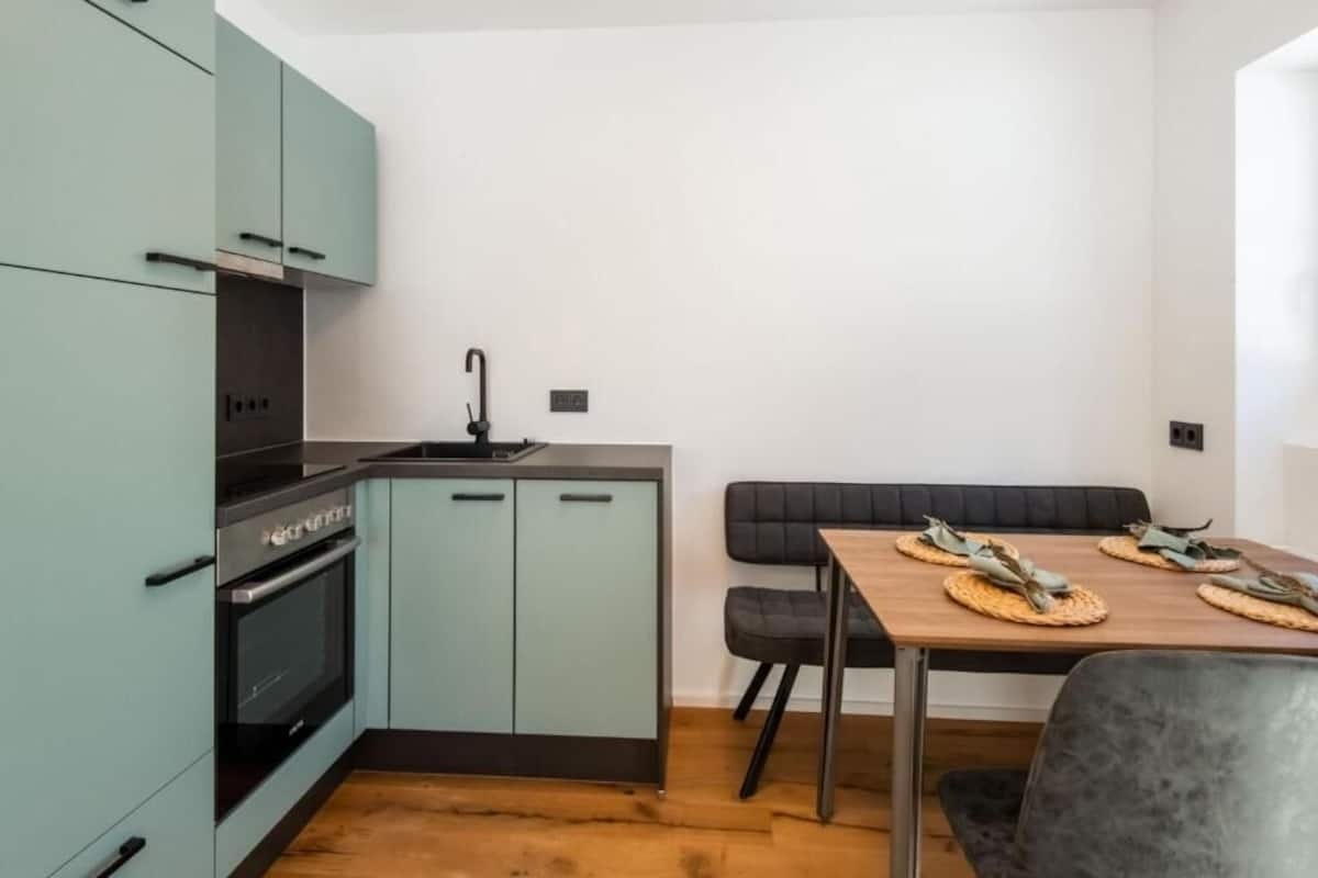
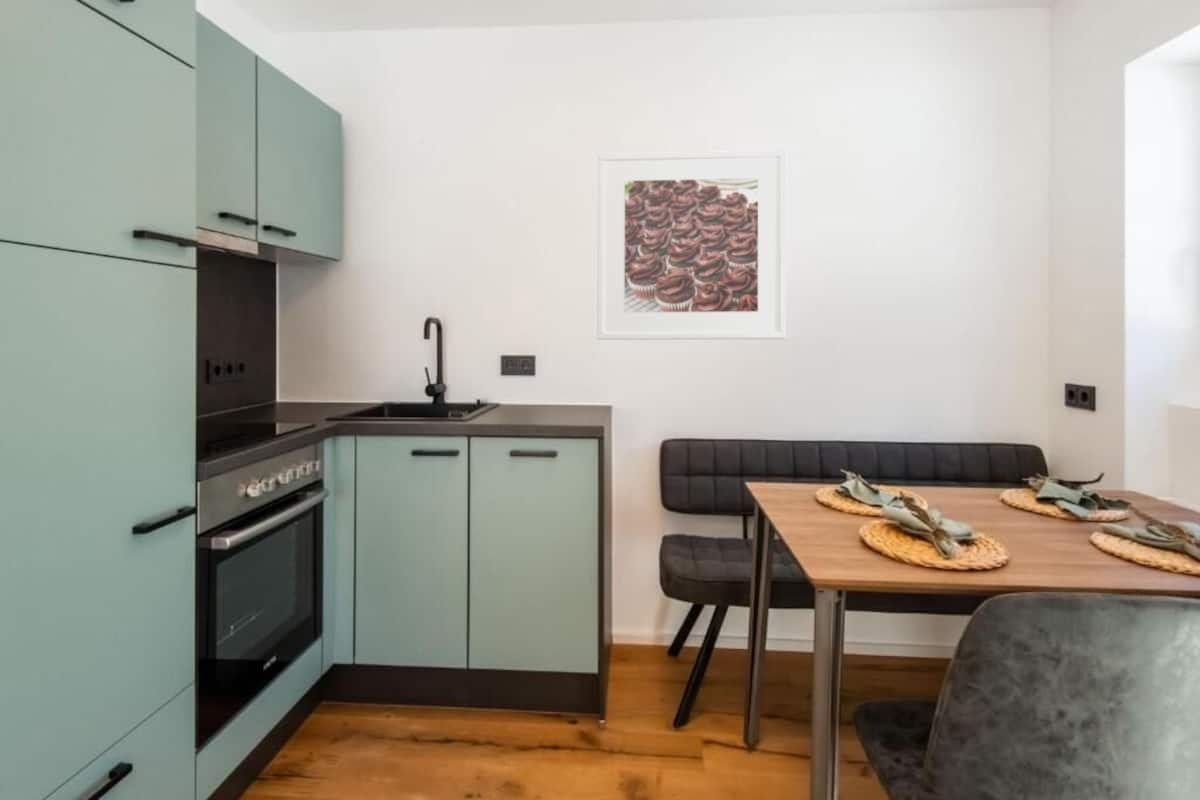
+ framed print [596,149,787,341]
